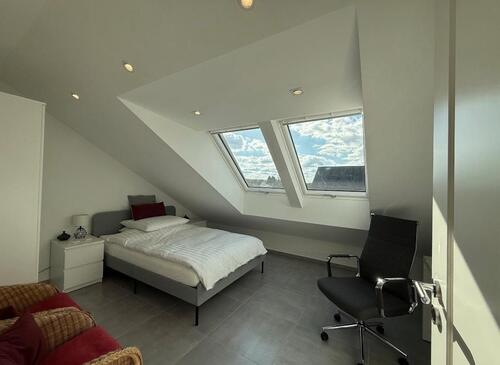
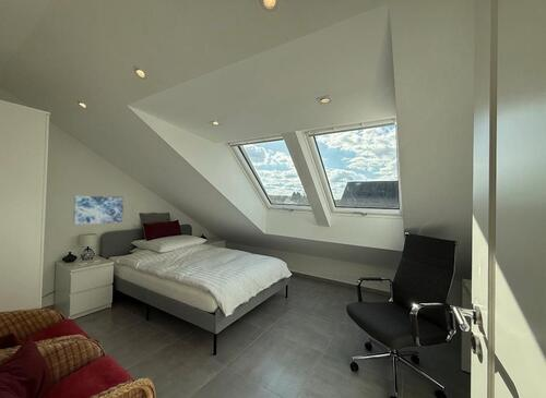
+ wall art [72,195,124,226]
